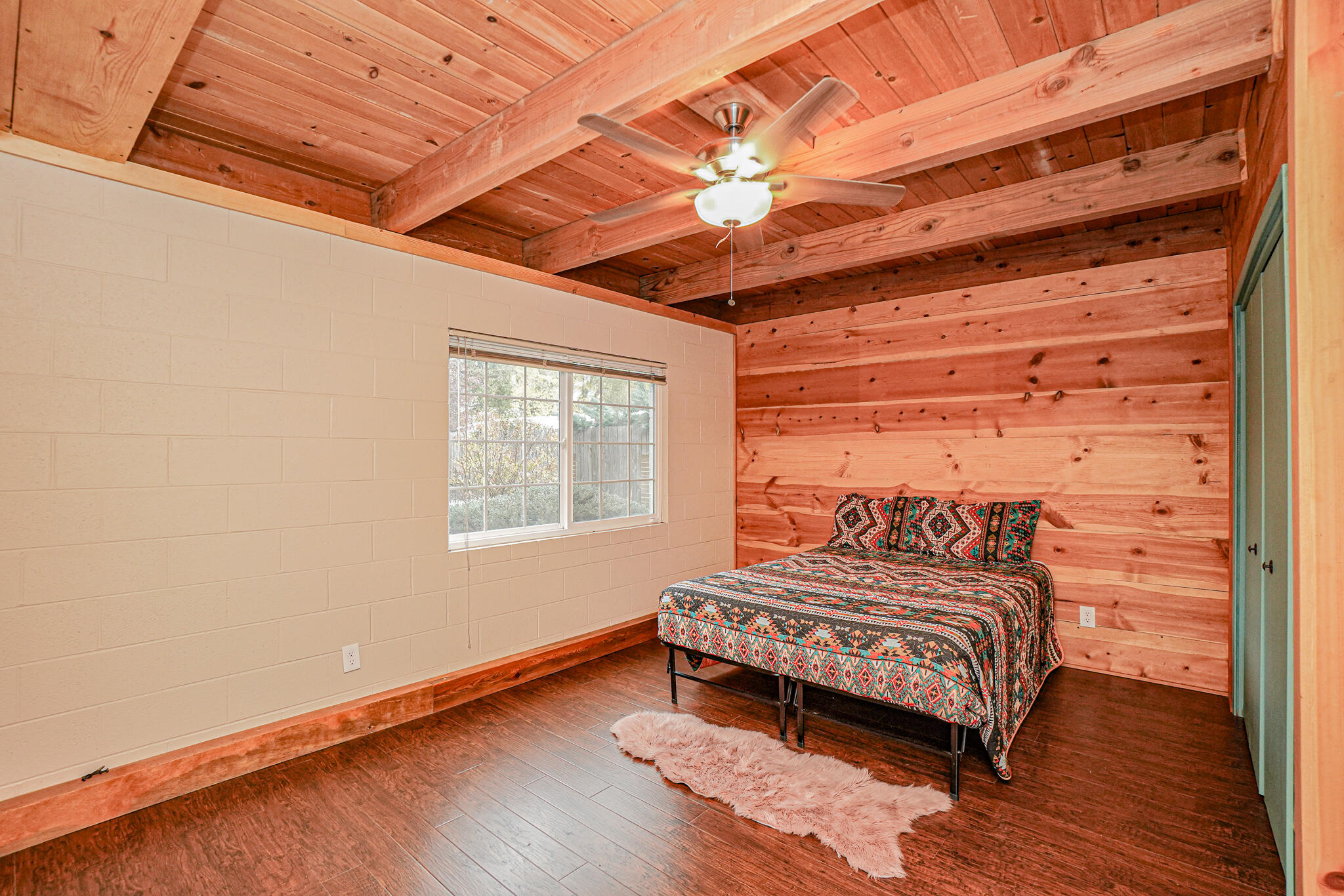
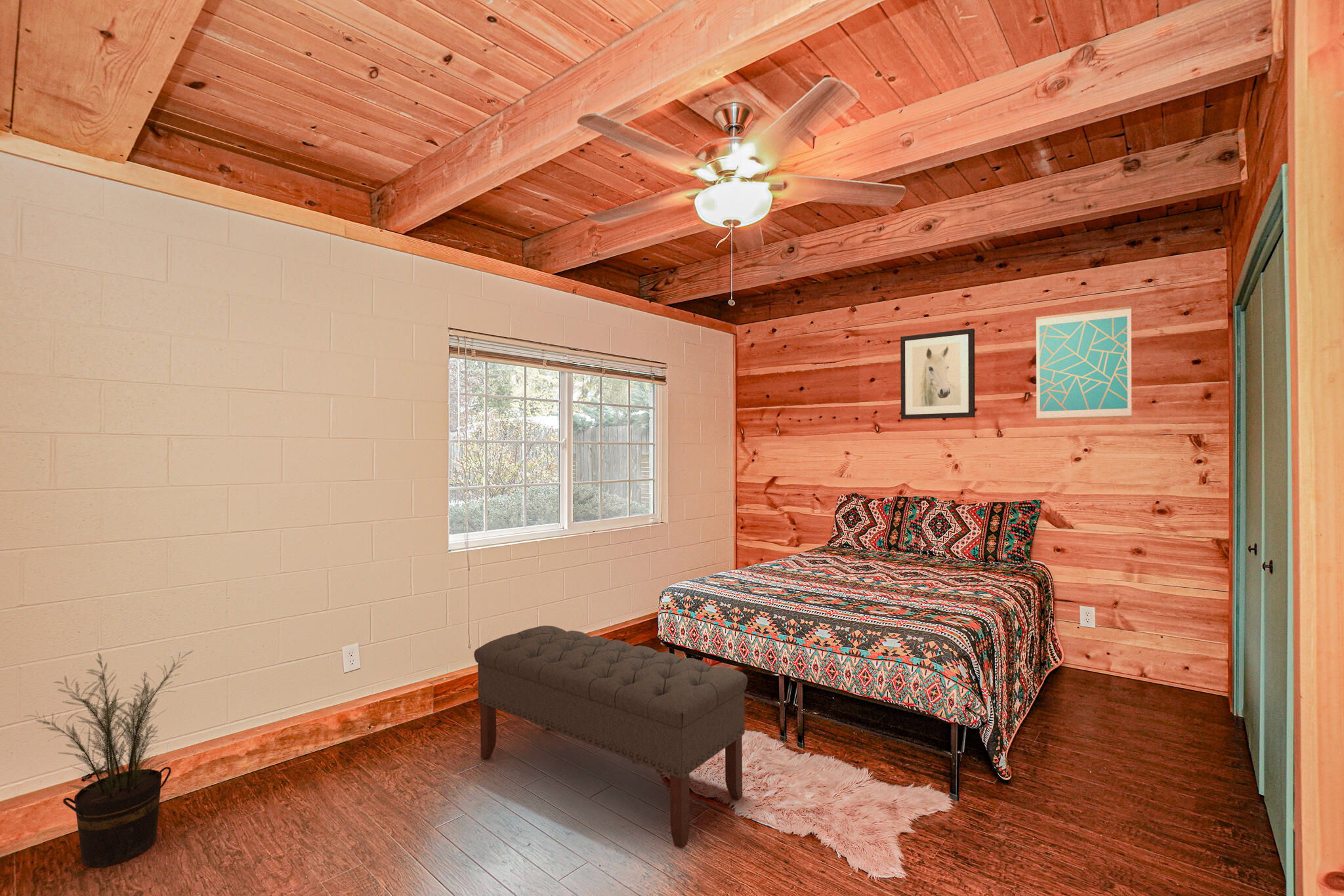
+ wall art [1036,306,1132,420]
+ bench [473,625,748,849]
+ wall art [900,328,976,420]
+ potted plant [24,650,194,868]
